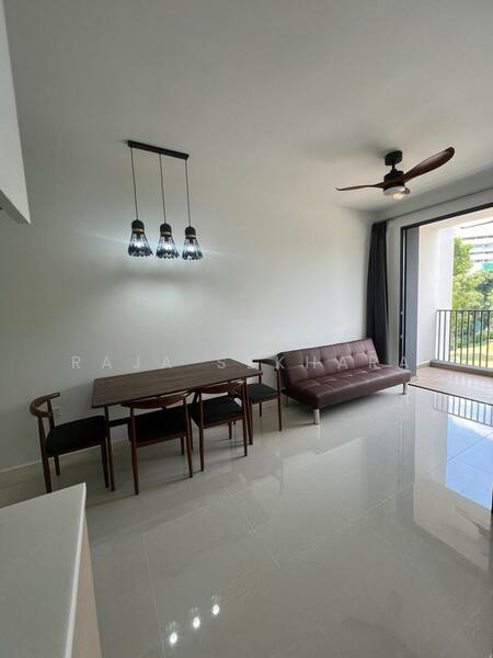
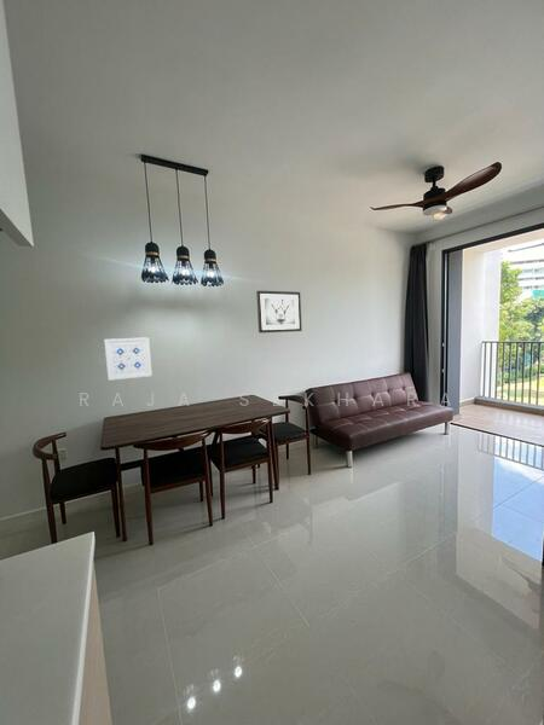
+ wall art [104,336,154,382]
+ wall art [255,290,303,334]
